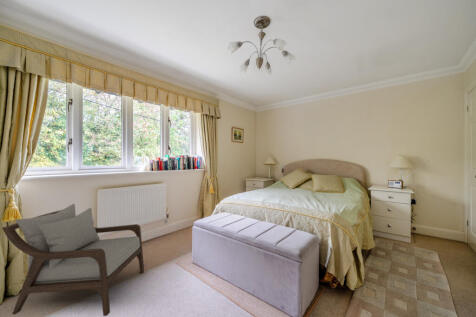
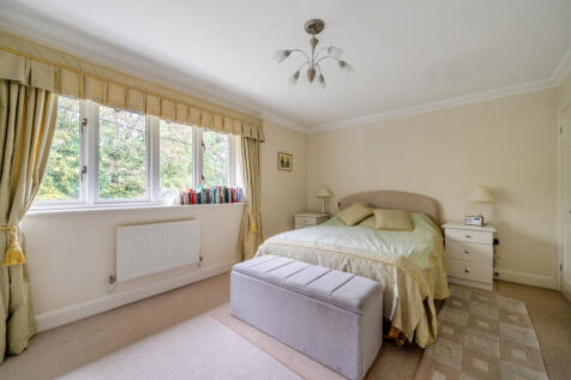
- armchair [1,203,145,317]
